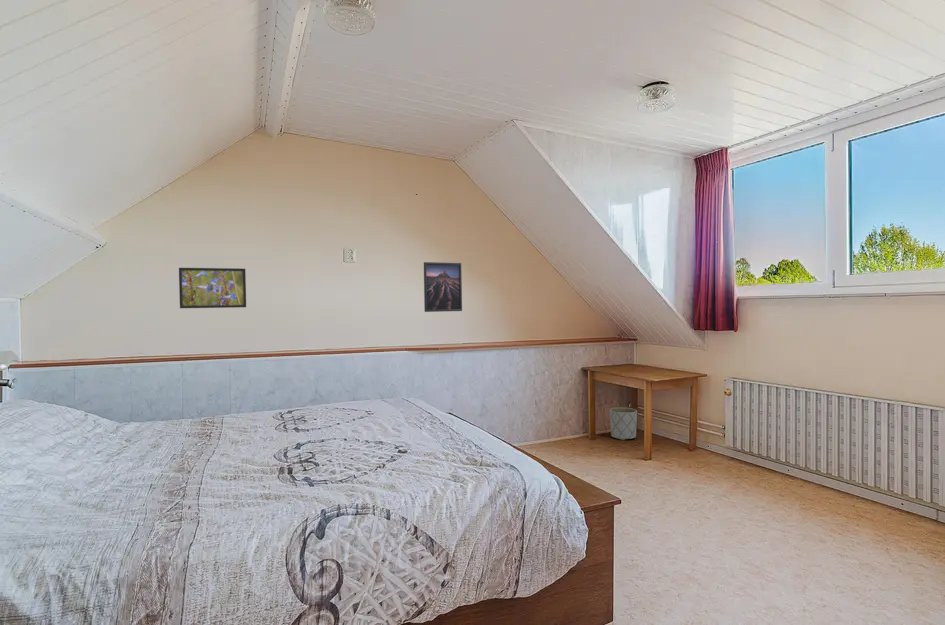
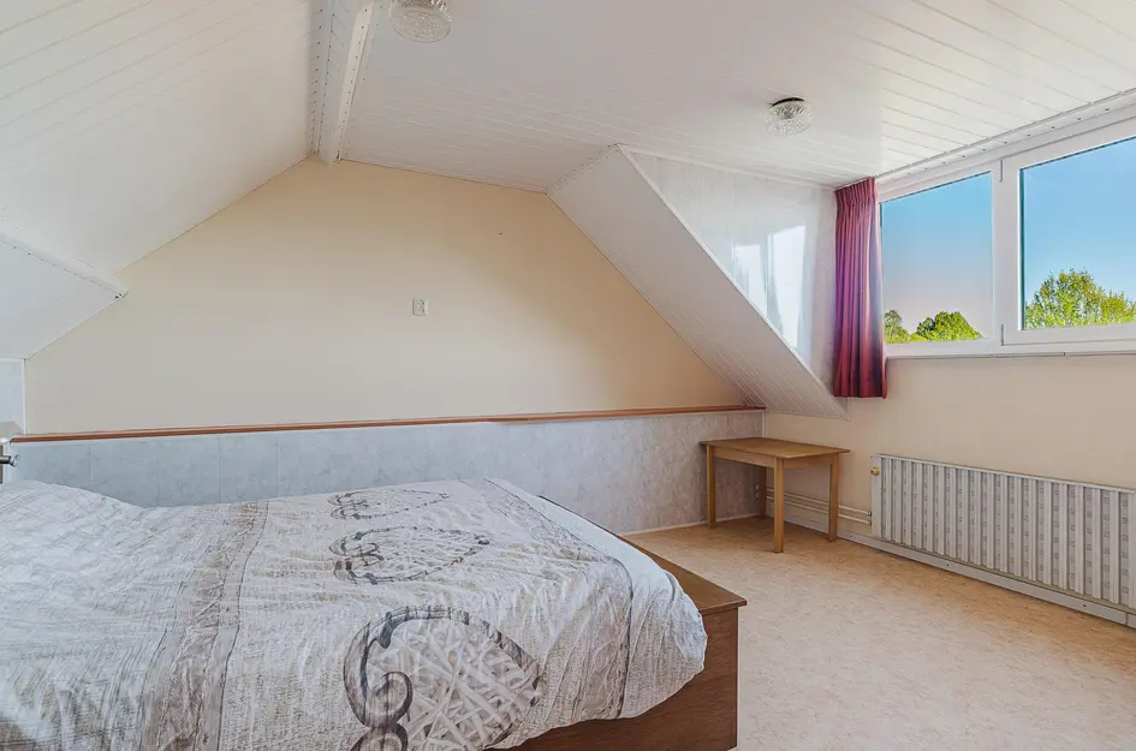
- planter [608,406,638,441]
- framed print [178,267,247,309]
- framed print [423,261,463,313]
